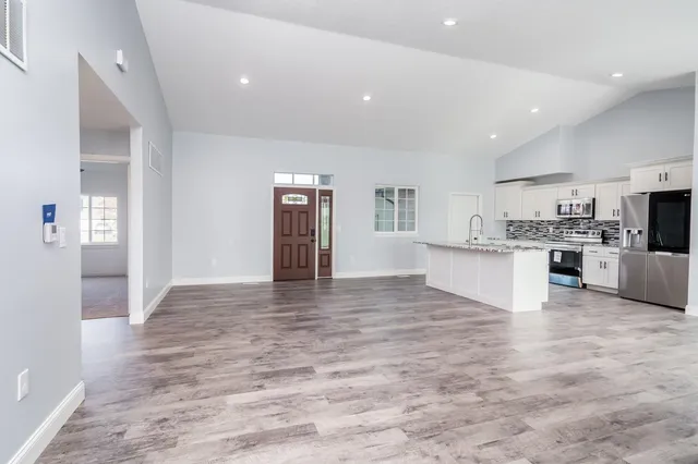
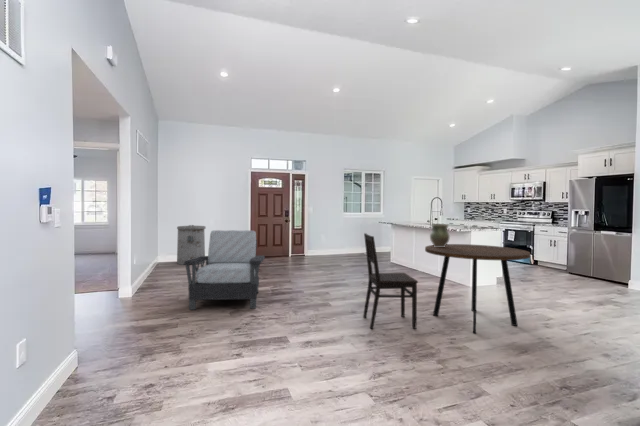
+ trash can [176,224,207,266]
+ dining table [424,243,531,334]
+ armchair [184,229,266,311]
+ ceramic jug [429,223,451,247]
+ dining chair [362,232,419,330]
